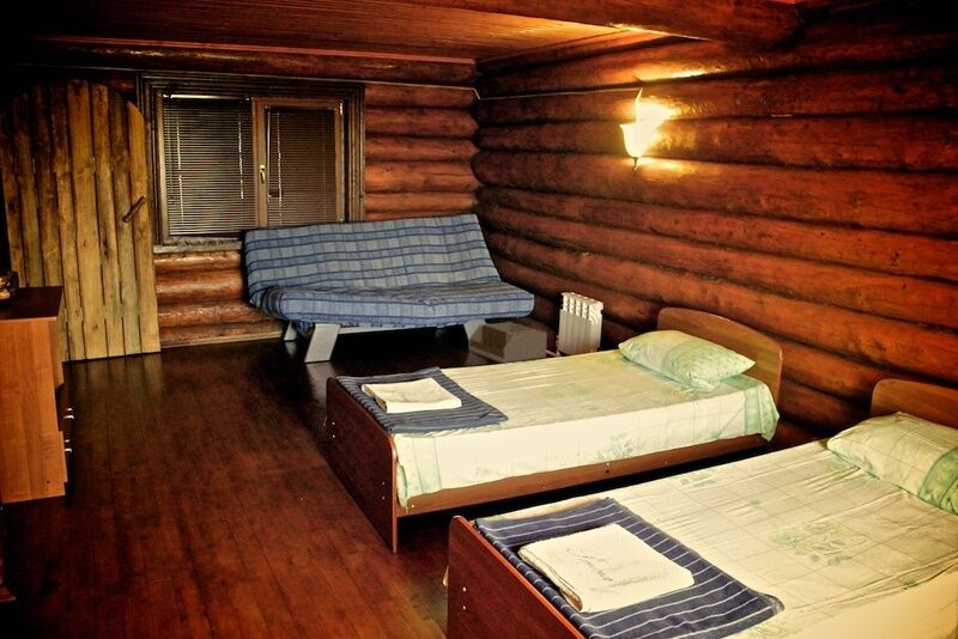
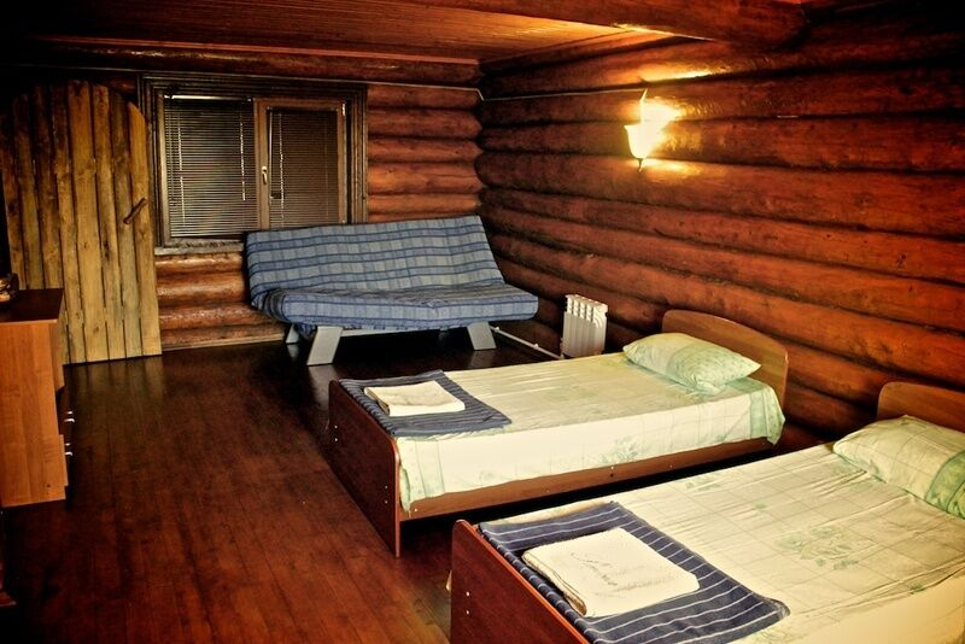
- storage bin [467,320,548,365]
